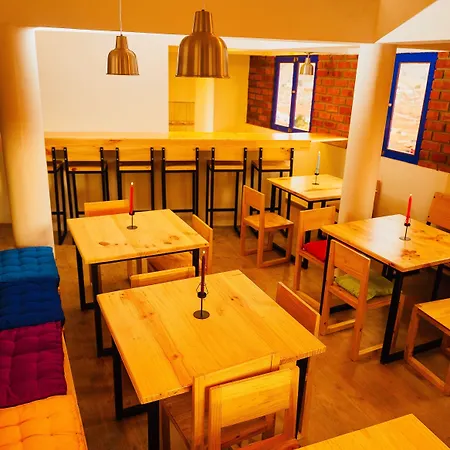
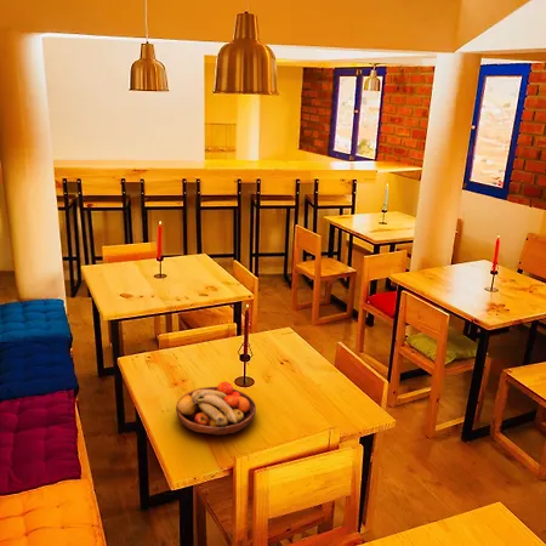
+ fruit bowl [175,381,257,437]
